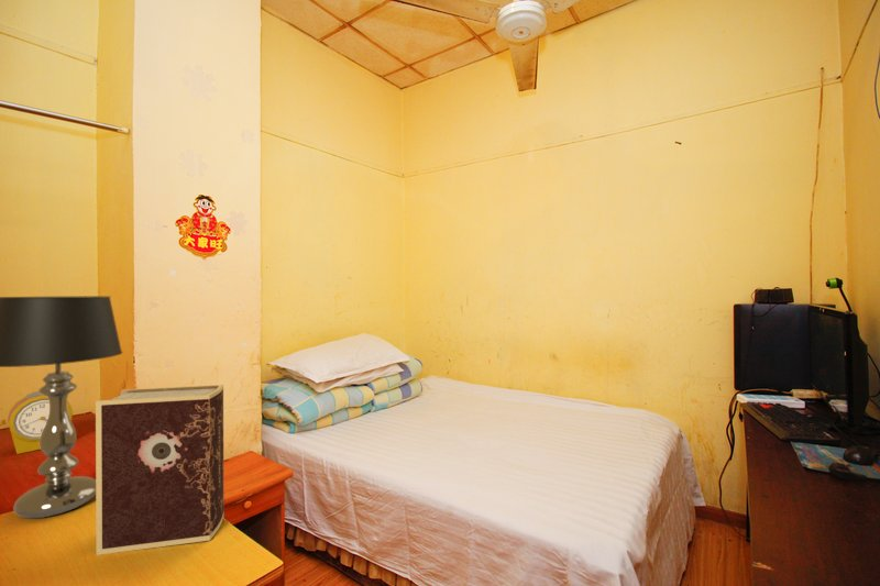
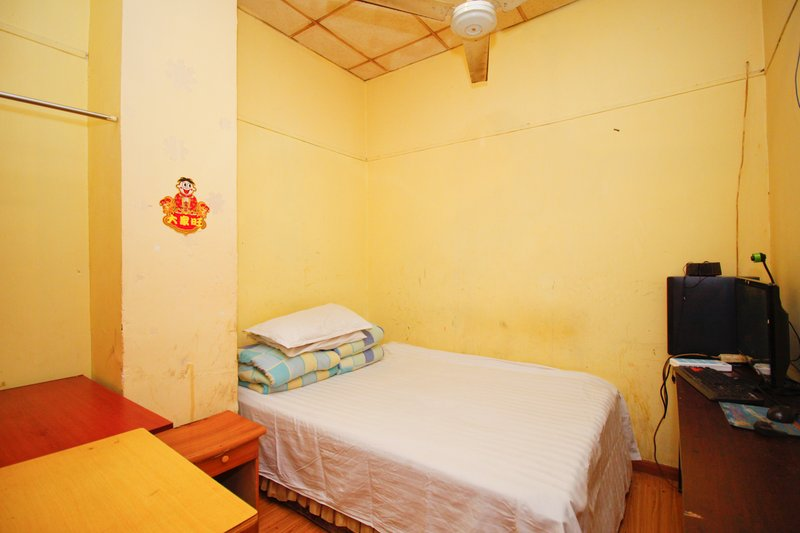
- book [95,384,226,556]
- table lamp [0,295,123,519]
- alarm clock [7,390,74,455]
